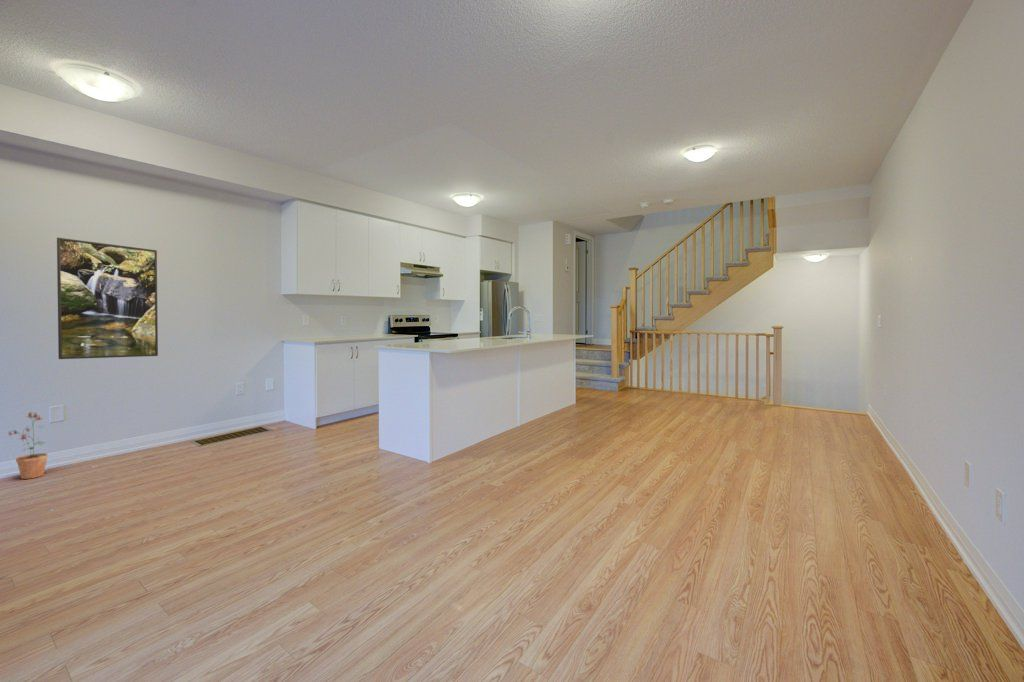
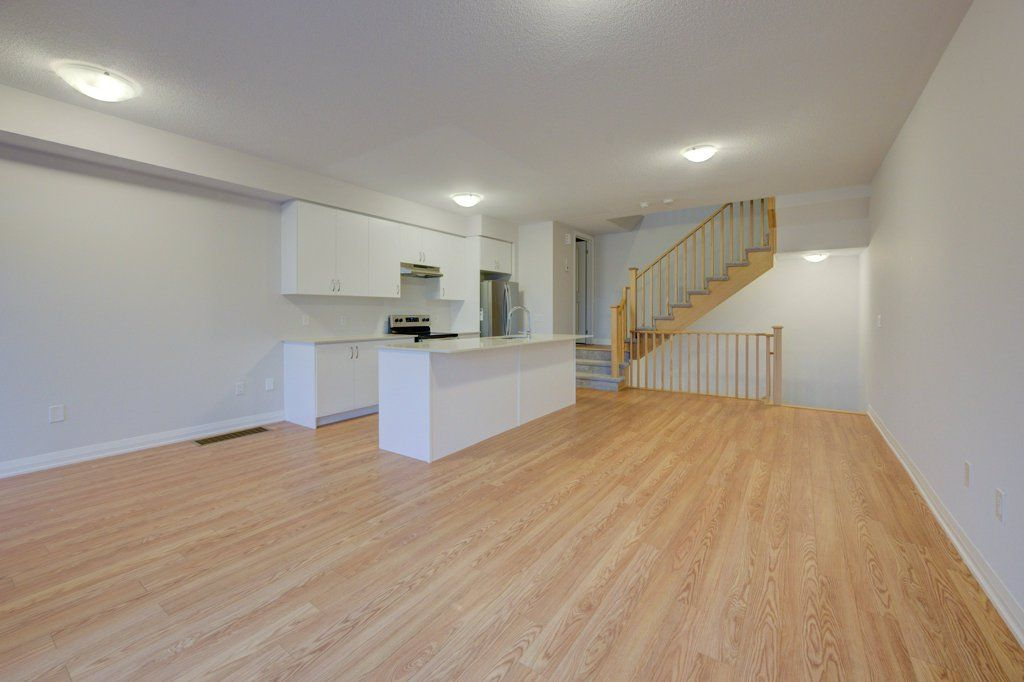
- potted plant [6,411,49,480]
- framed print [56,237,159,360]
